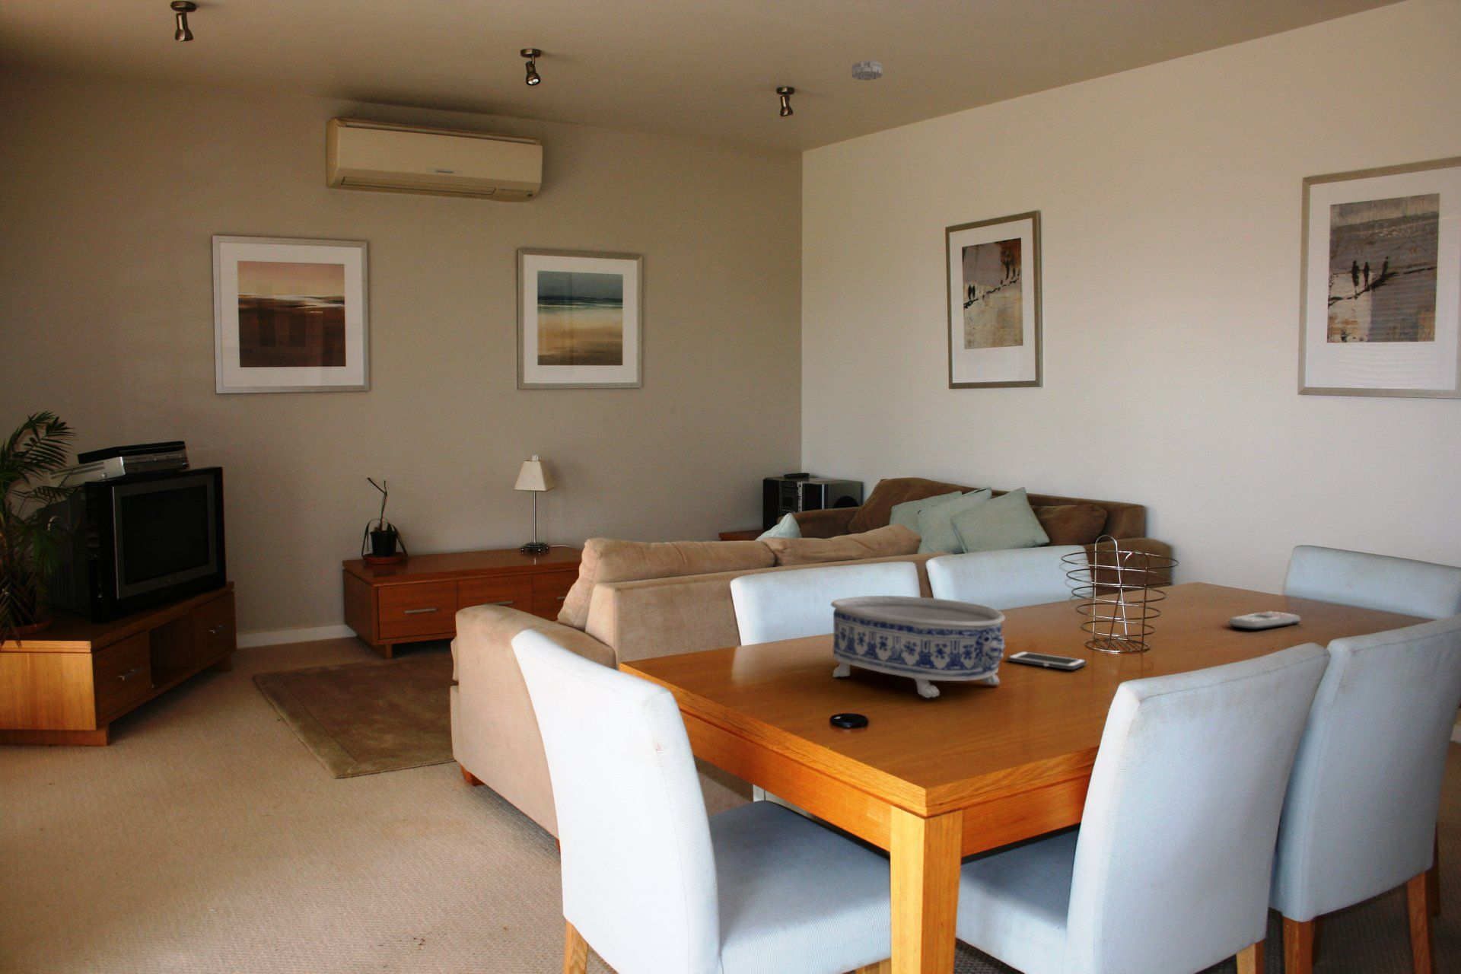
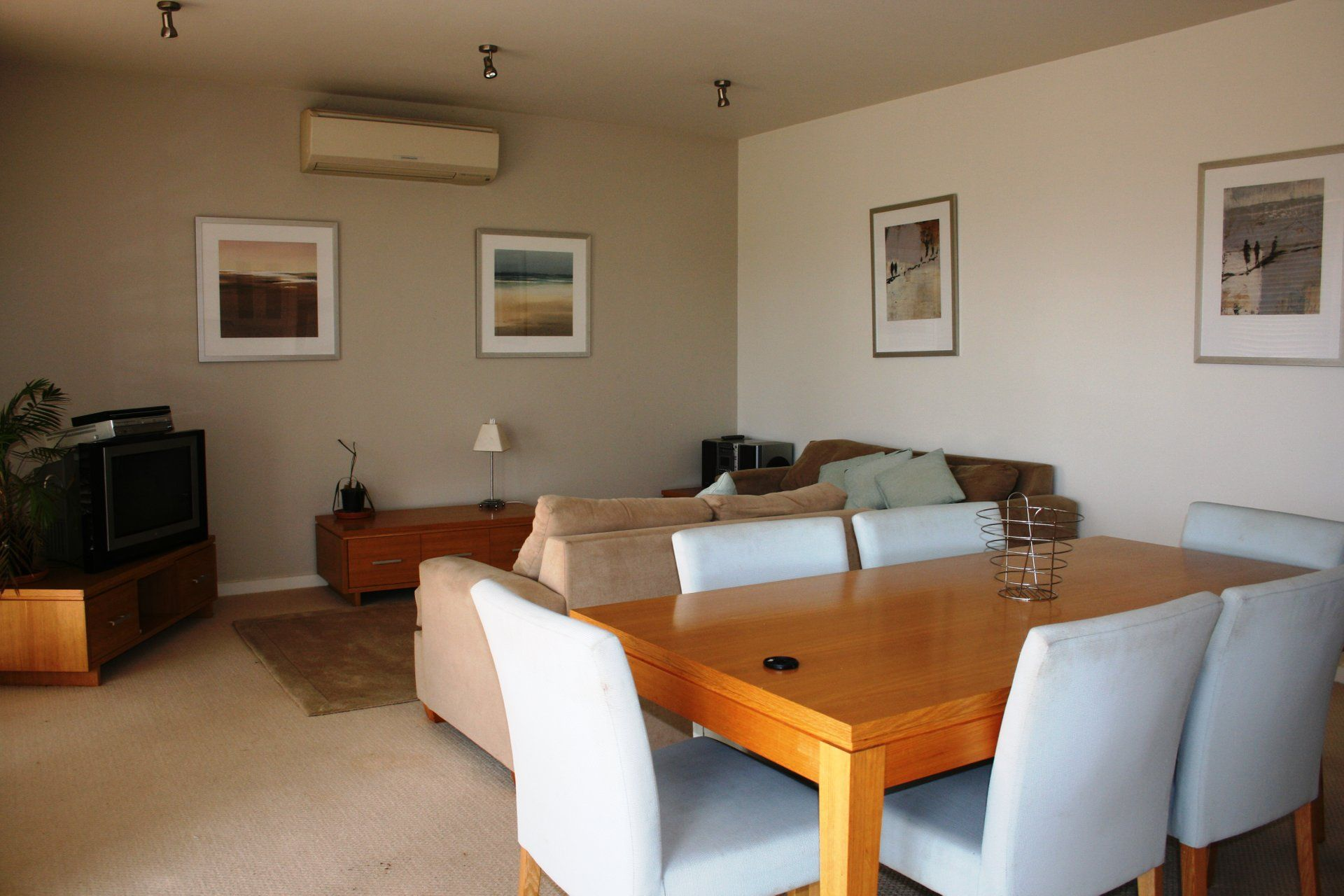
- remote control [1228,610,1301,630]
- cell phone [1007,650,1087,671]
- smoke detector [851,60,883,82]
- decorative bowl [831,595,1006,699]
